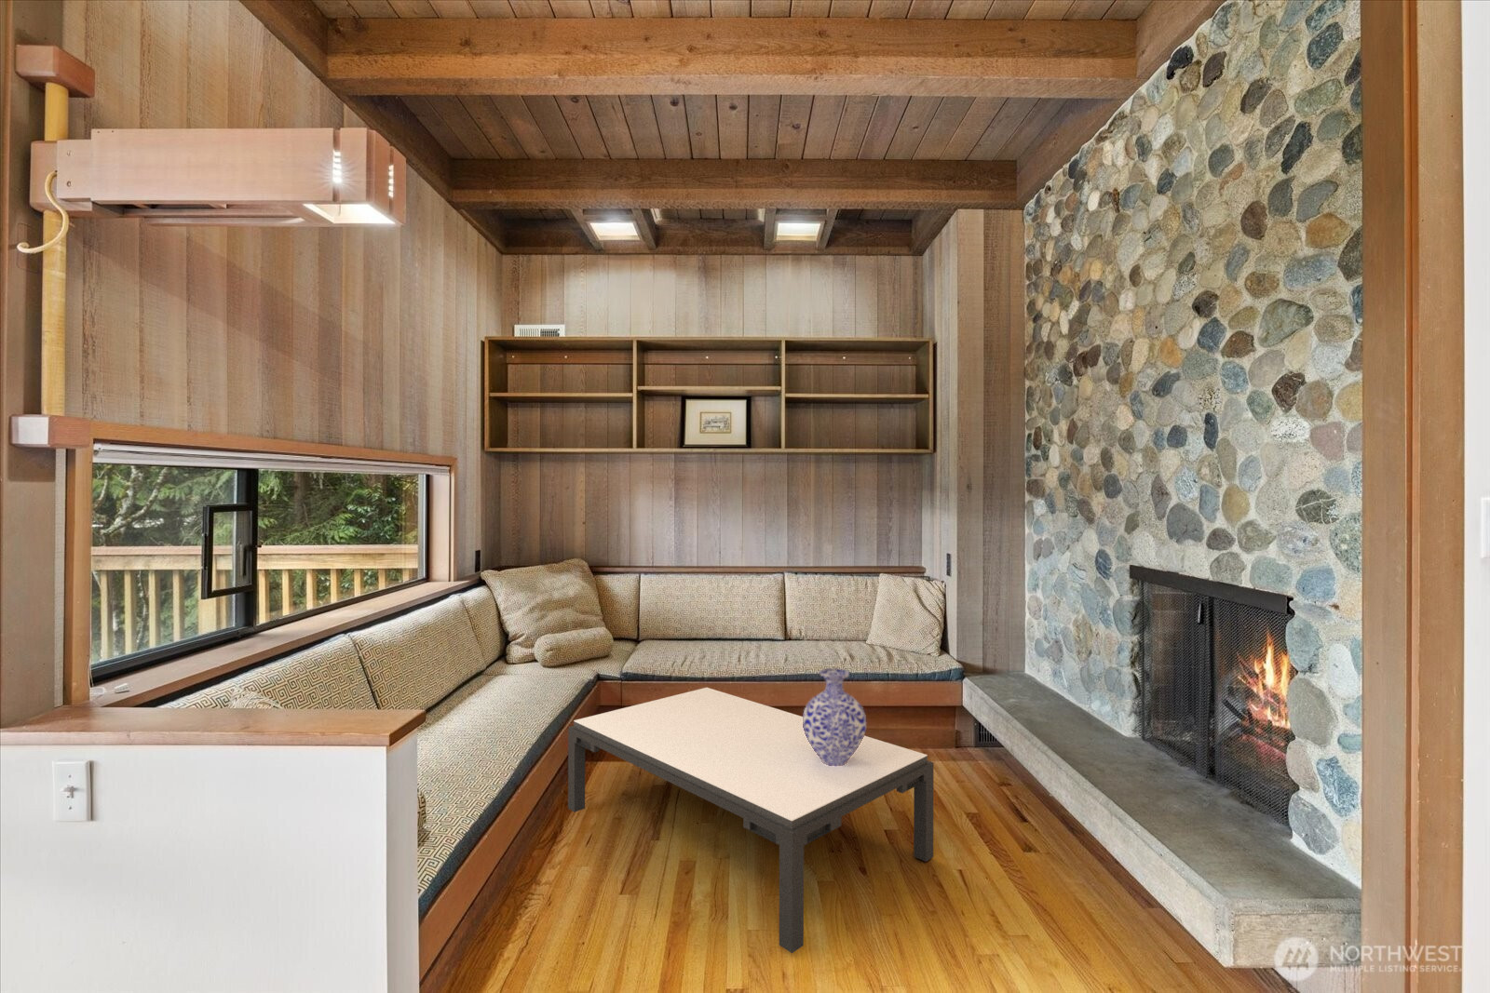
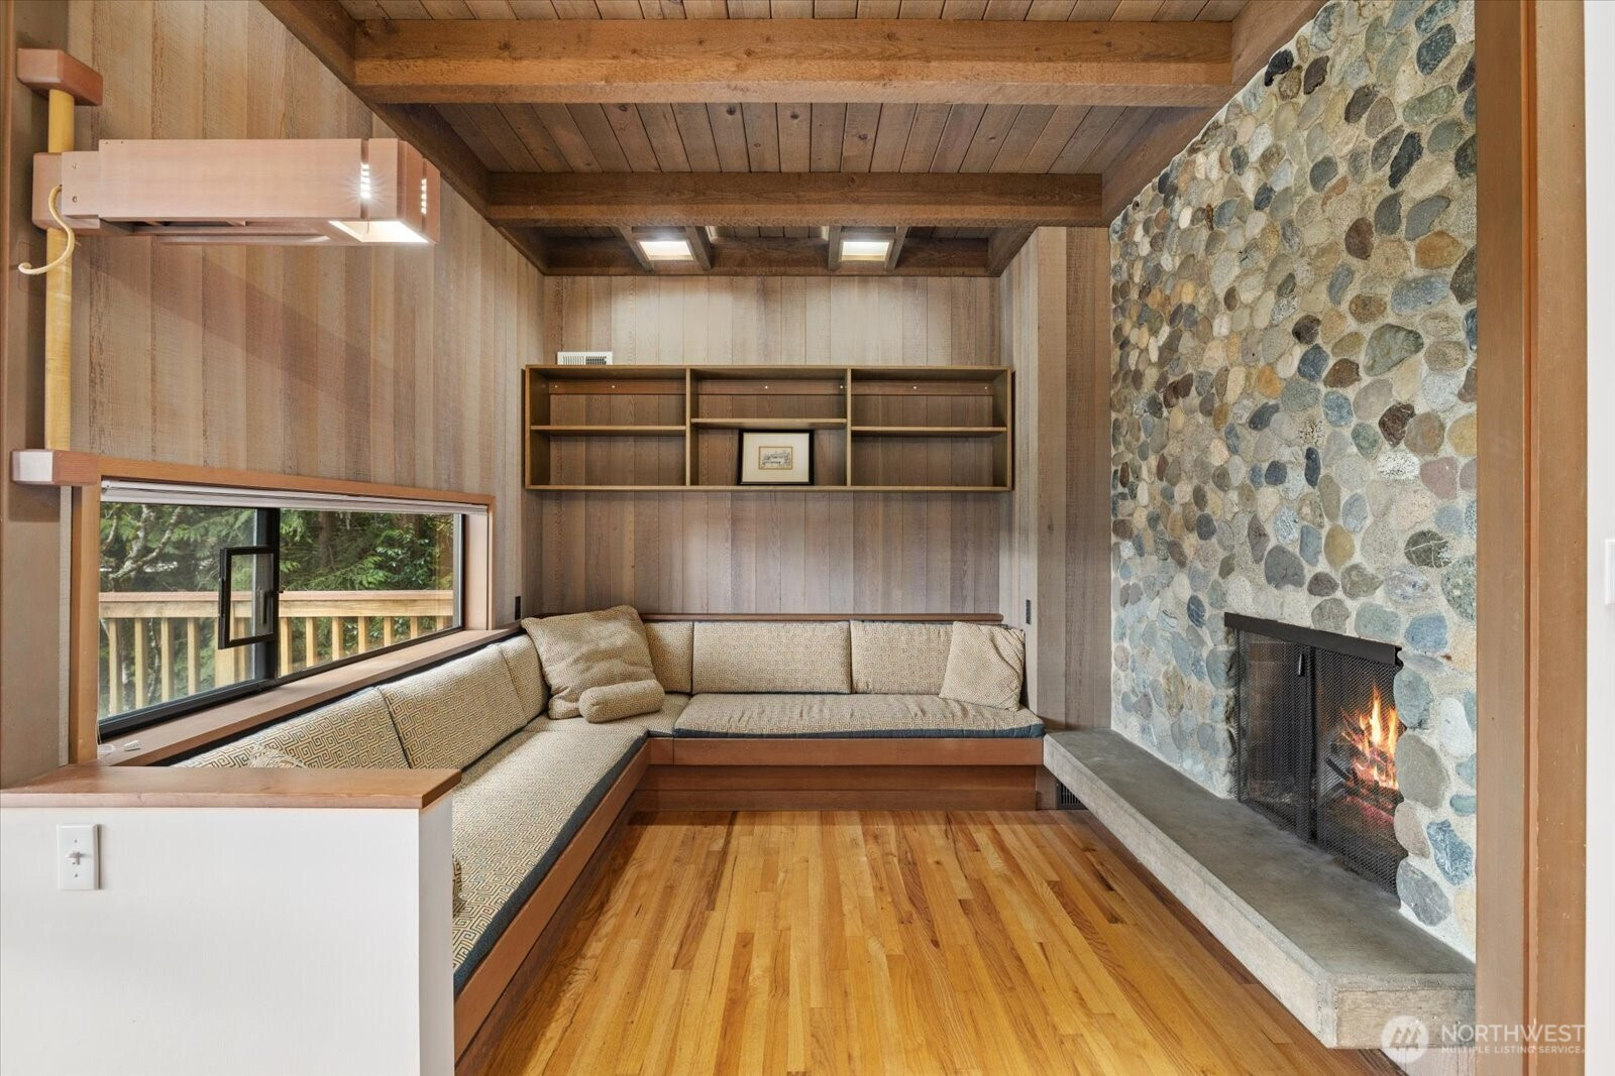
- vase [802,667,868,766]
- coffee table [568,687,935,954]
